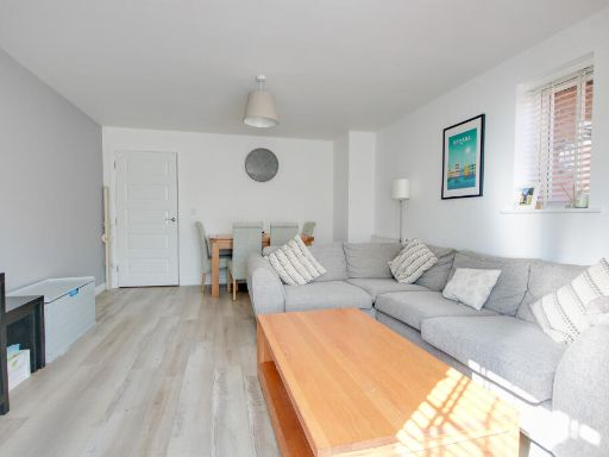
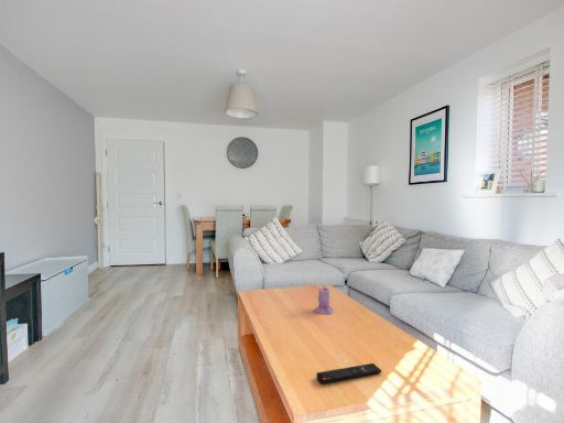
+ remote control [316,362,382,384]
+ candle [313,285,335,315]
